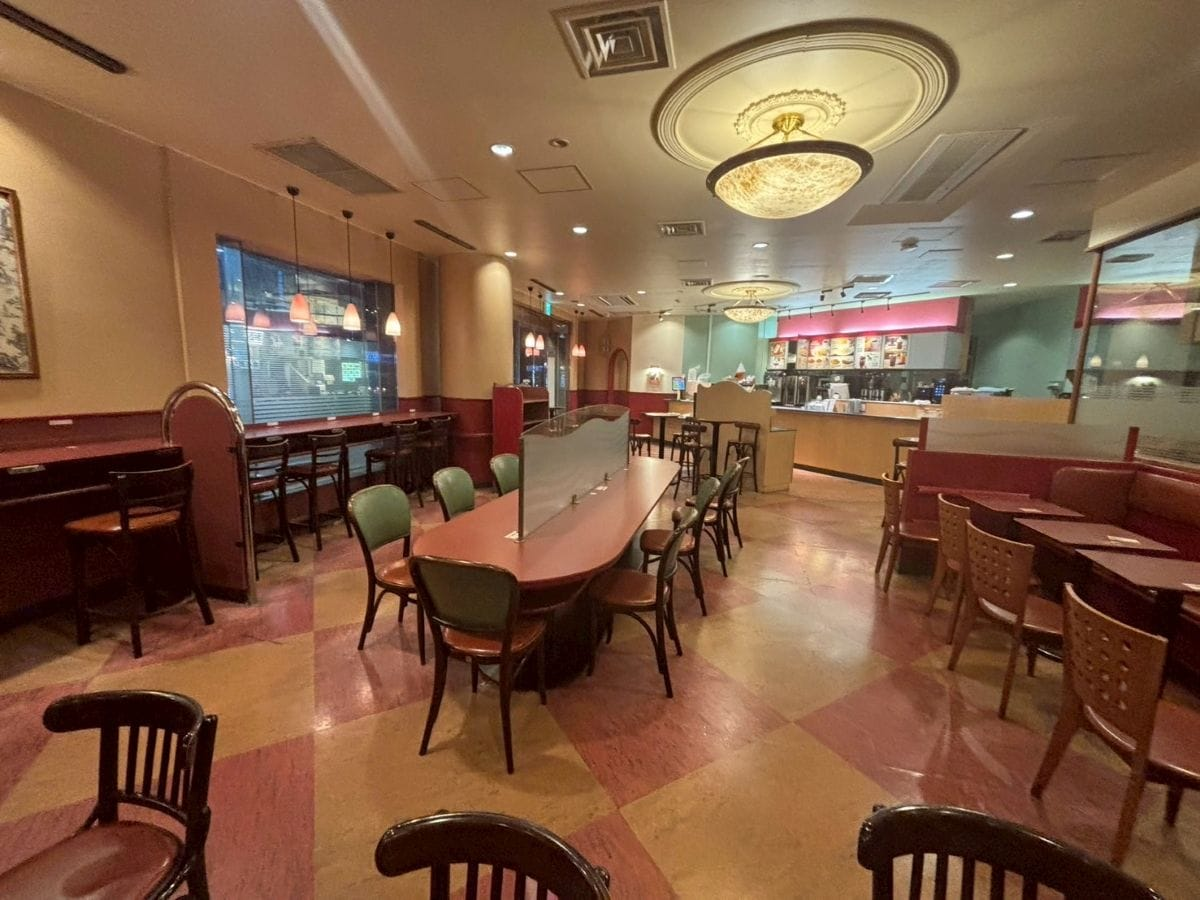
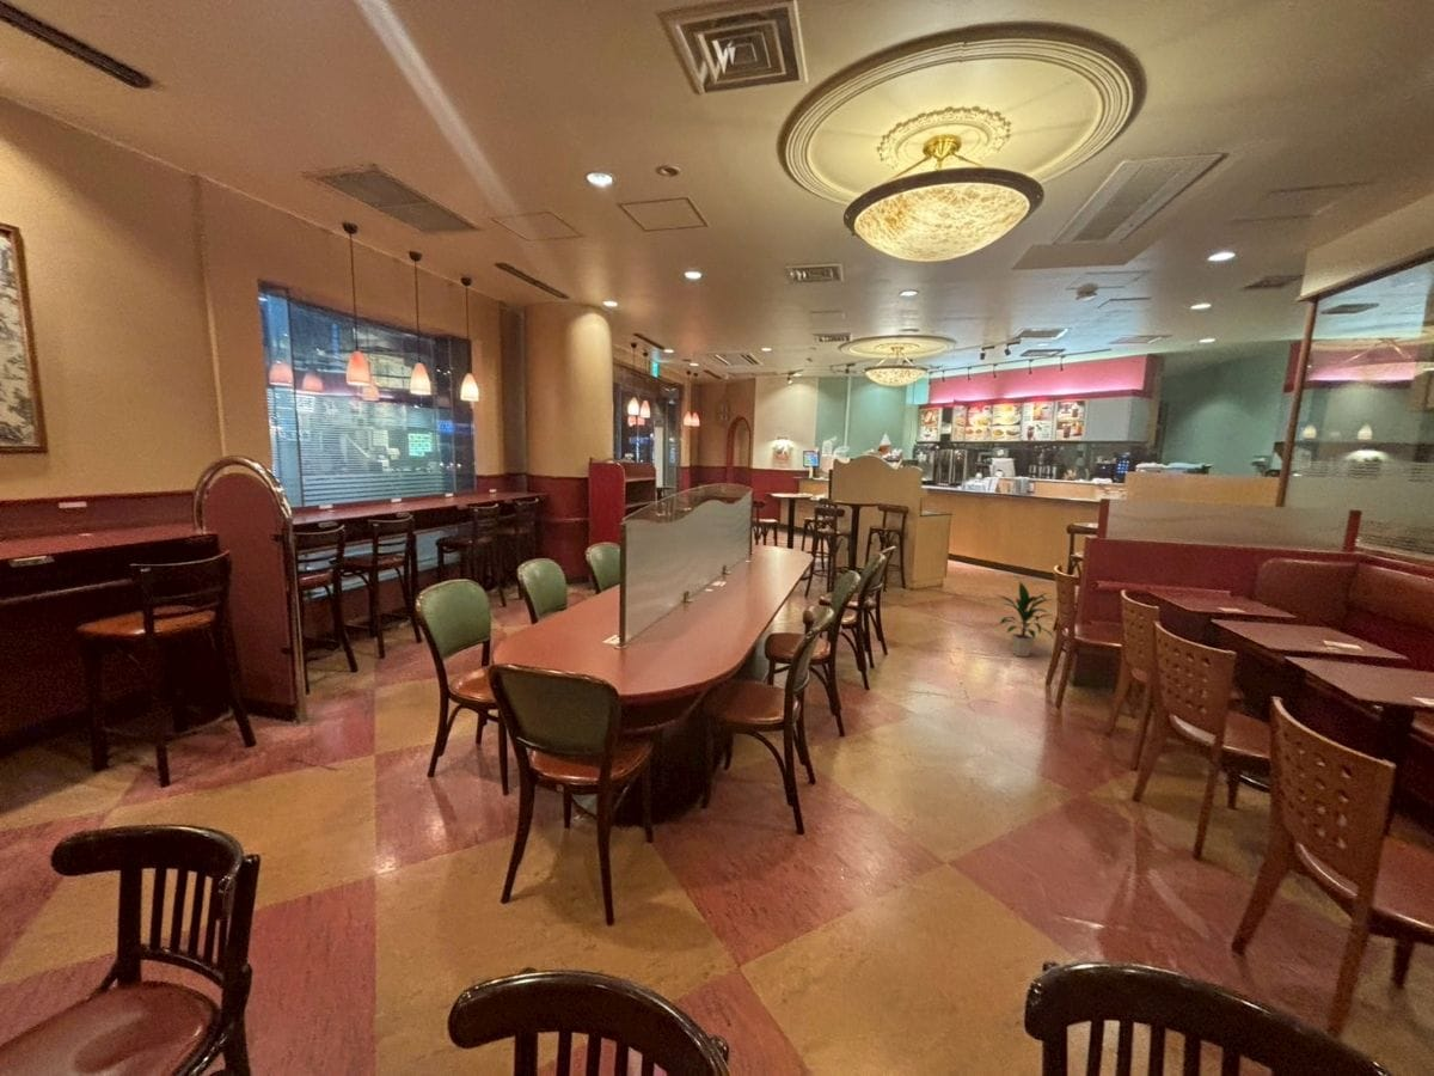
+ indoor plant [994,581,1056,658]
